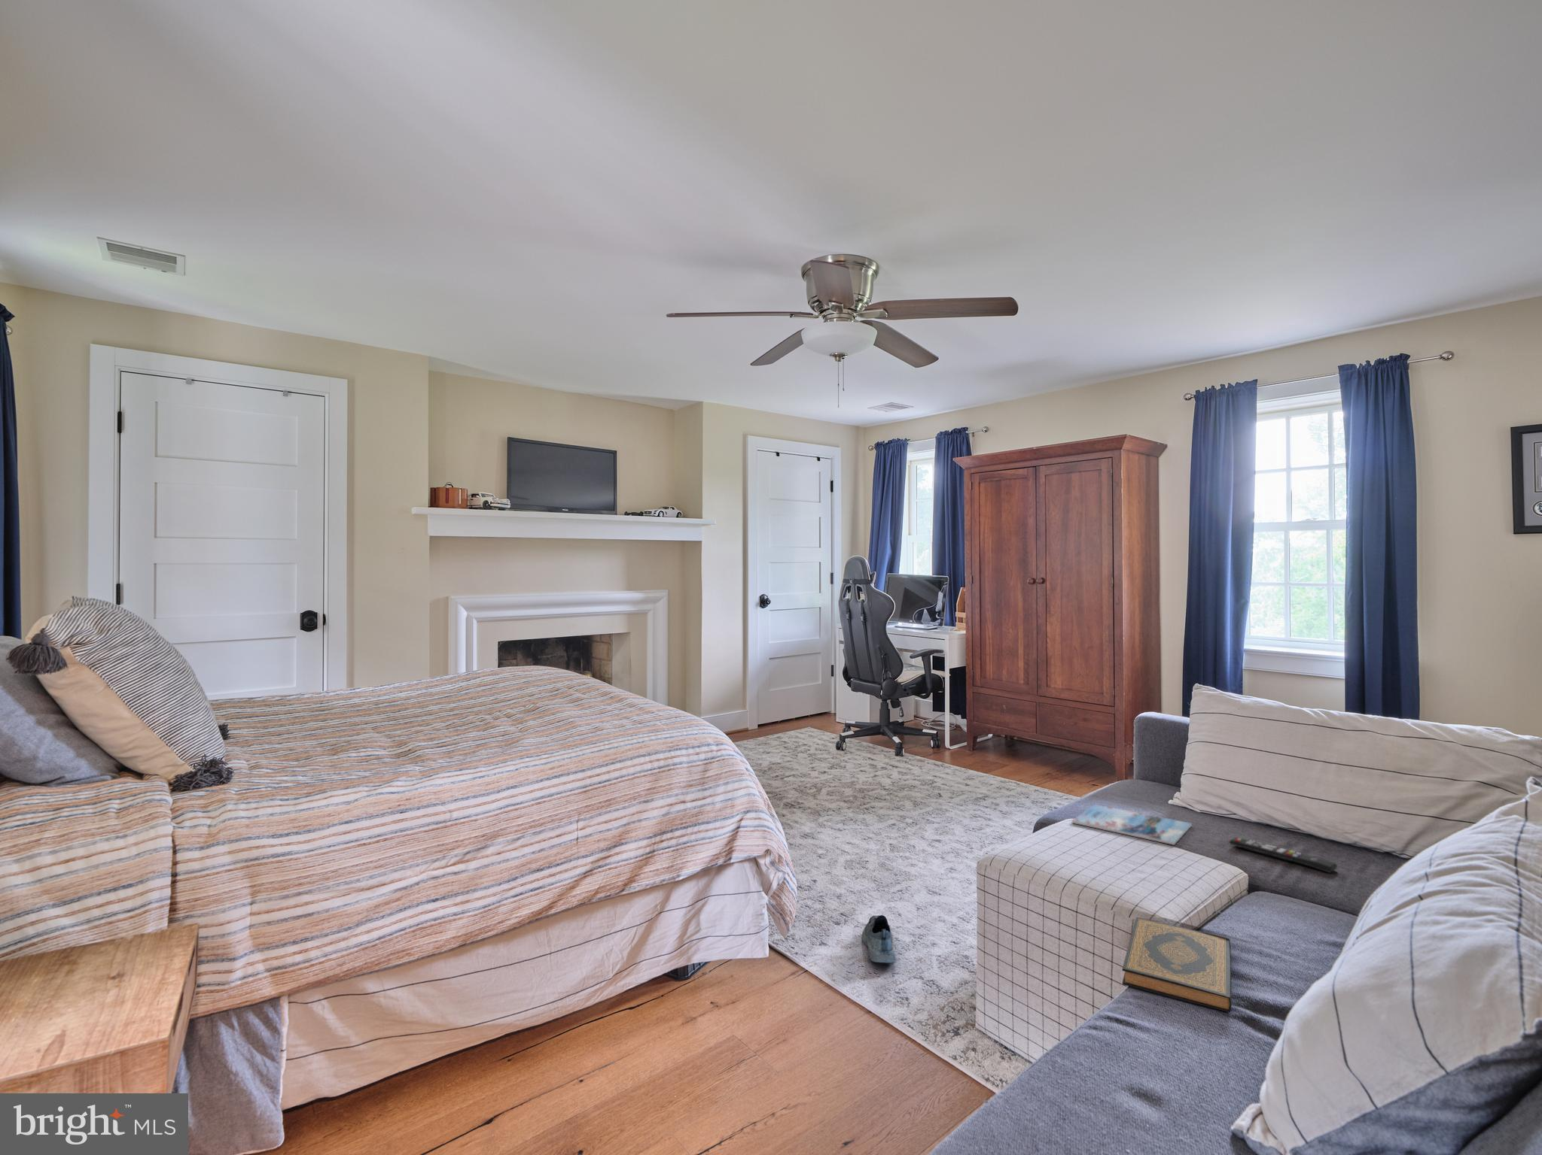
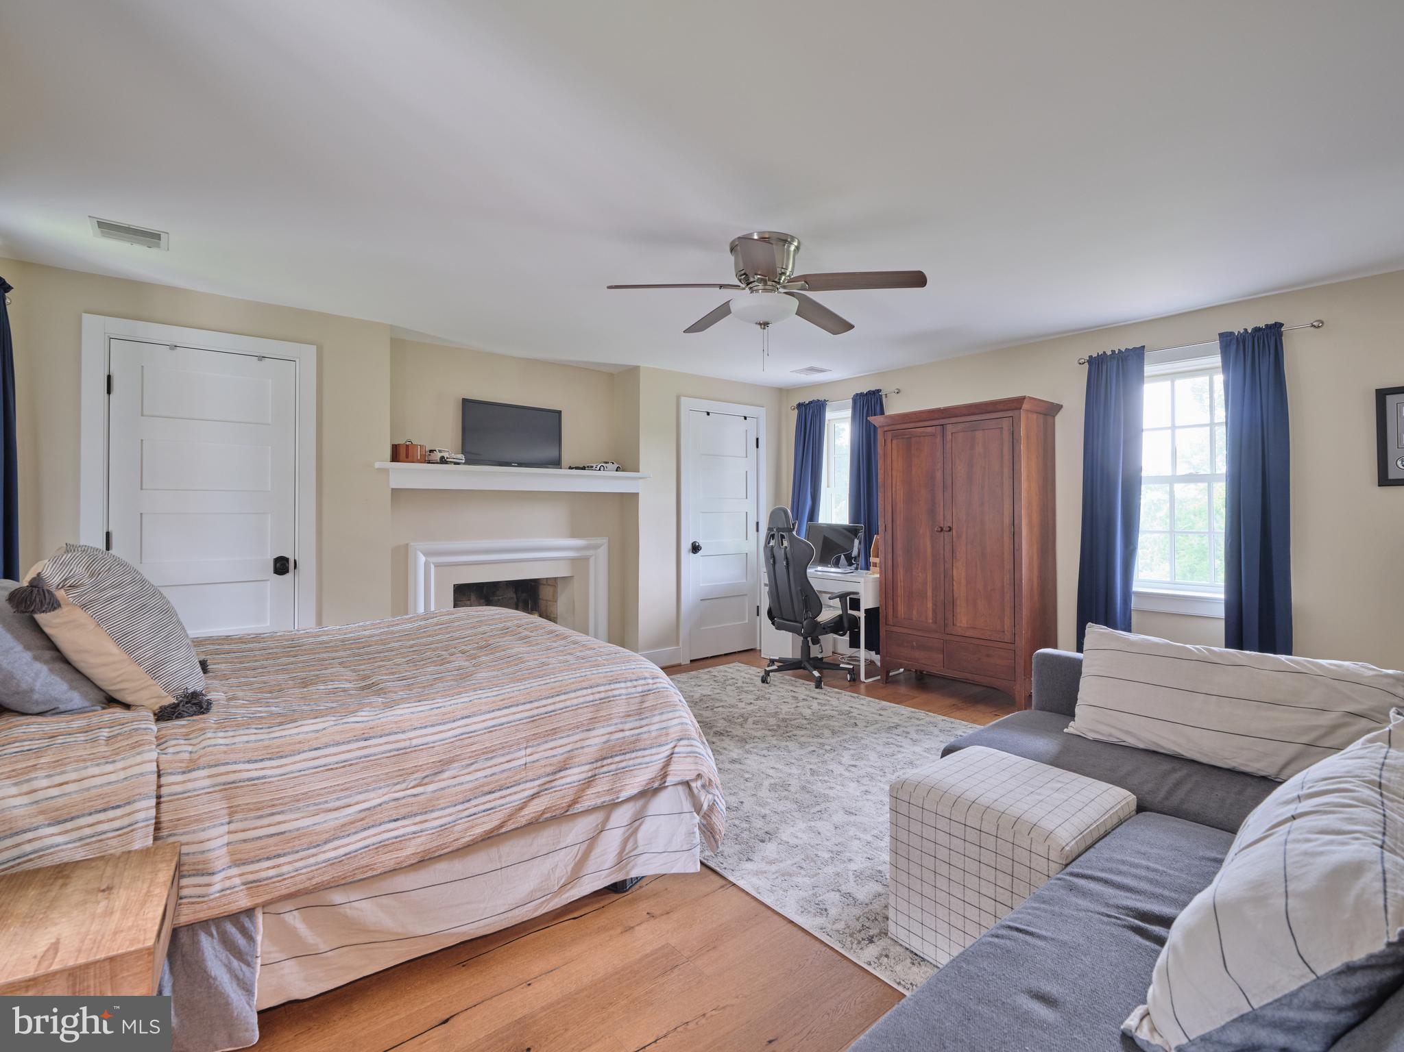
- hardback book [1122,917,1232,1013]
- magazine [1071,804,1192,846]
- shoe [861,915,897,965]
- remote control [1229,836,1339,874]
